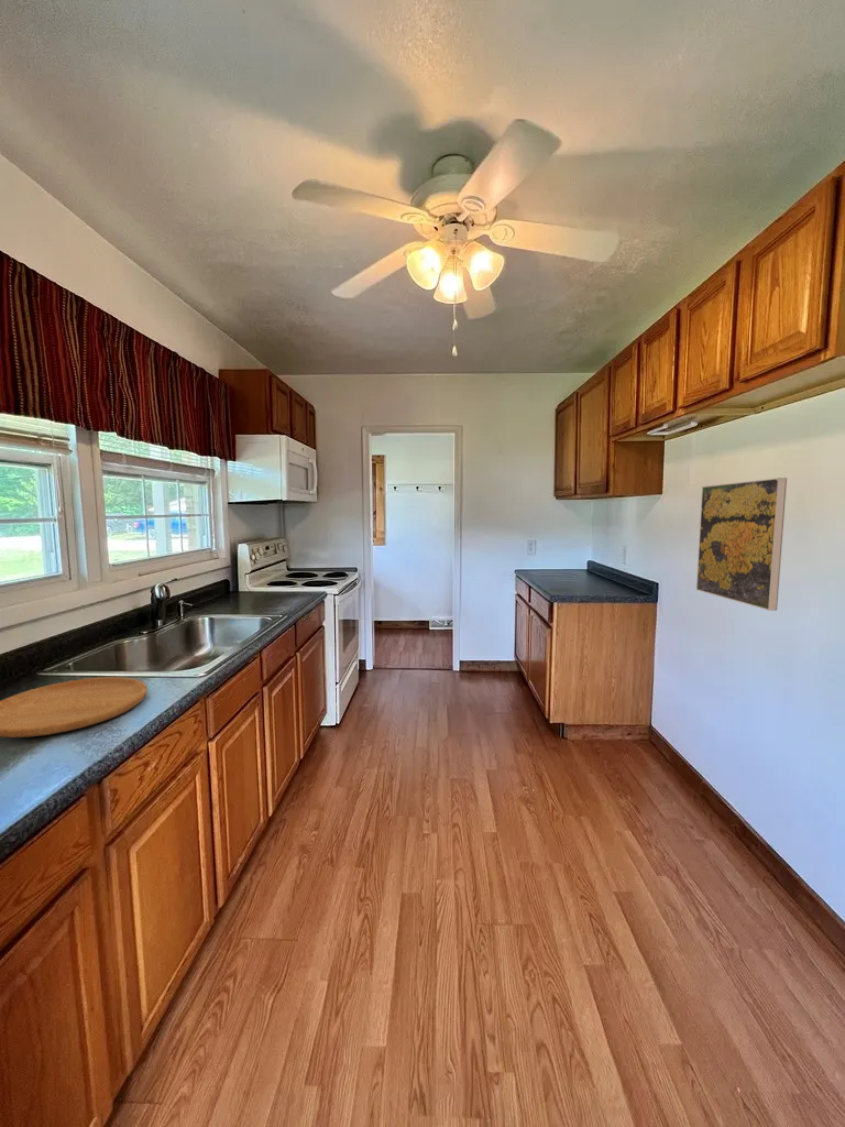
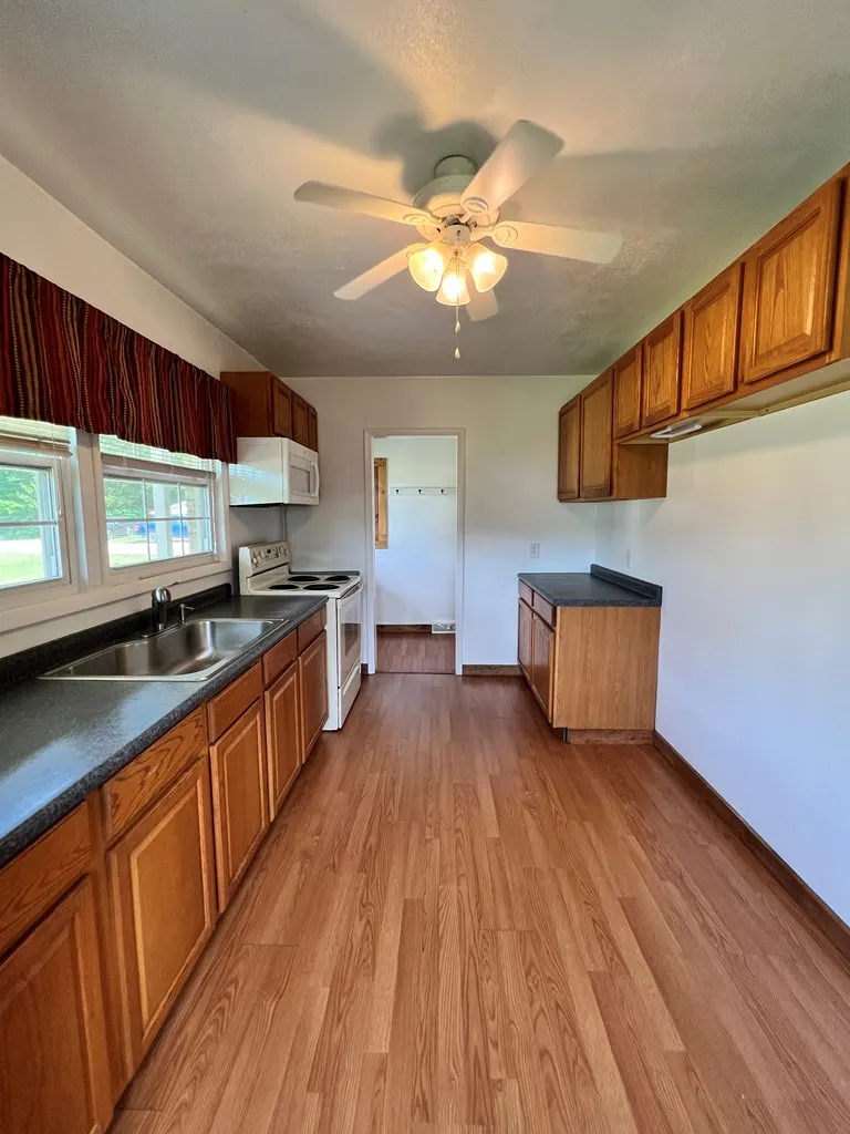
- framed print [695,477,788,612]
- cutting board [0,676,147,738]
